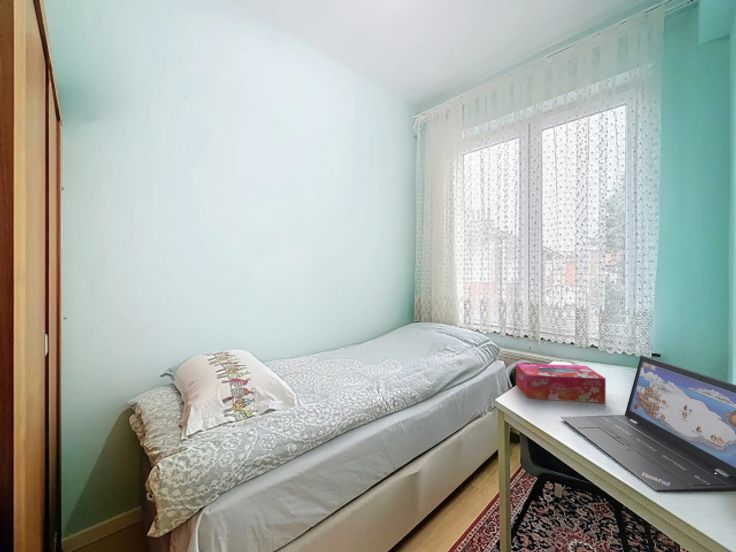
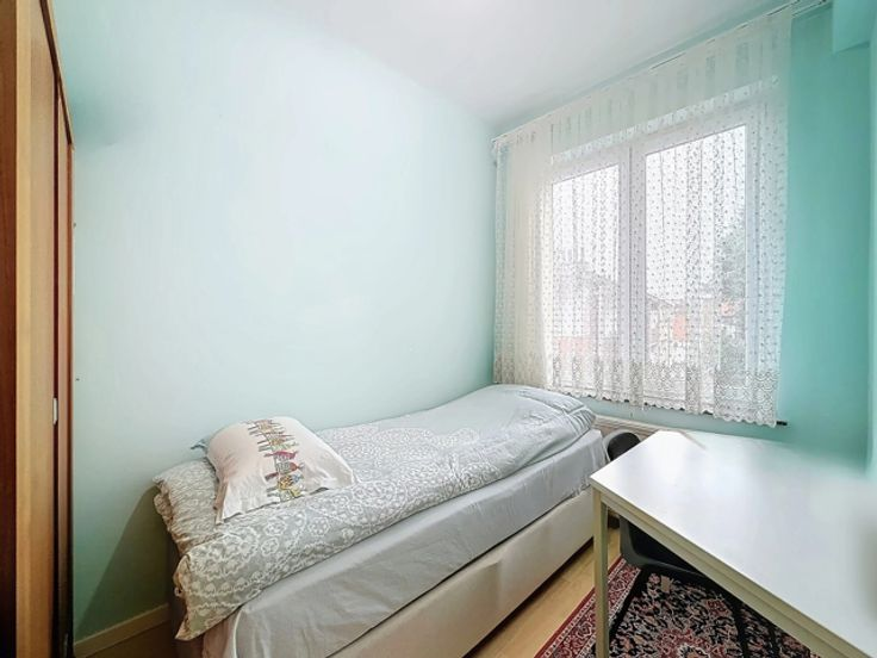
- laptop [560,354,736,493]
- tissue box [515,362,607,404]
